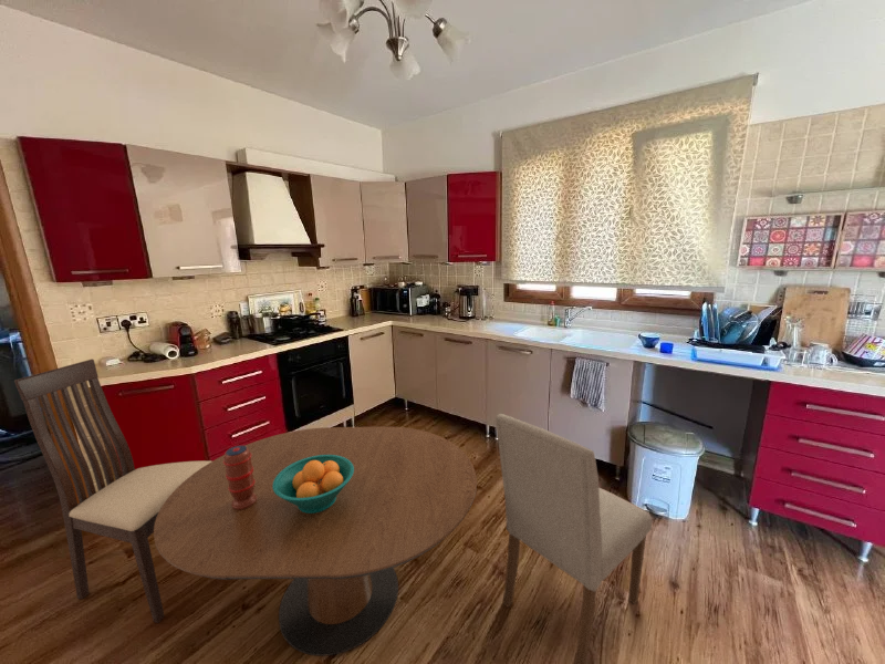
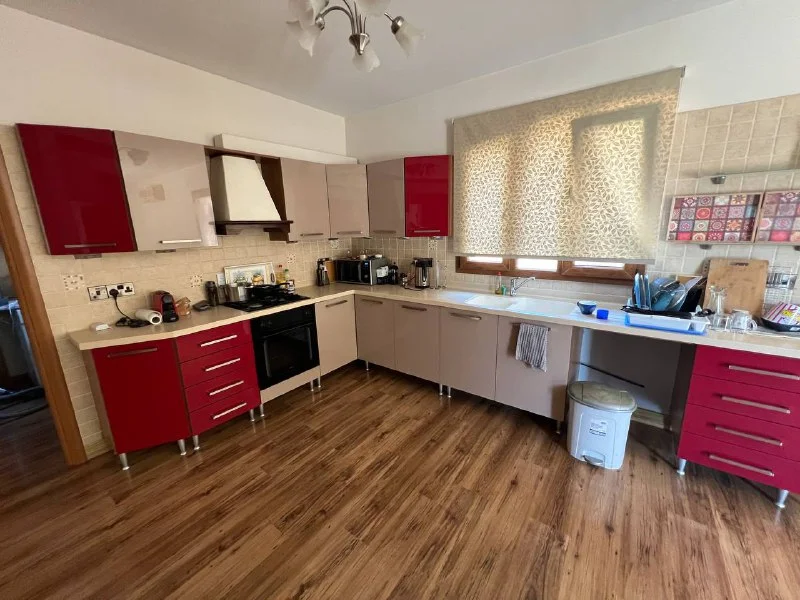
- chair [13,359,212,624]
- chair [494,413,653,664]
- spice grinder [223,445,257,510]
- dining table [153,426,478,657]
- fruit bowl [272,455,354,513]
